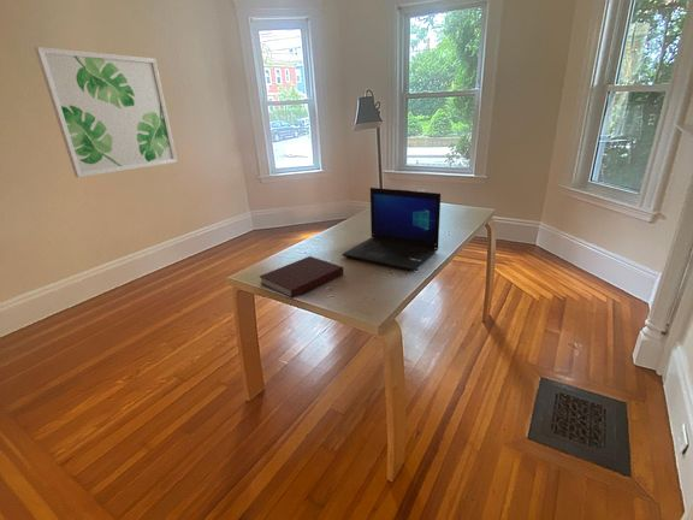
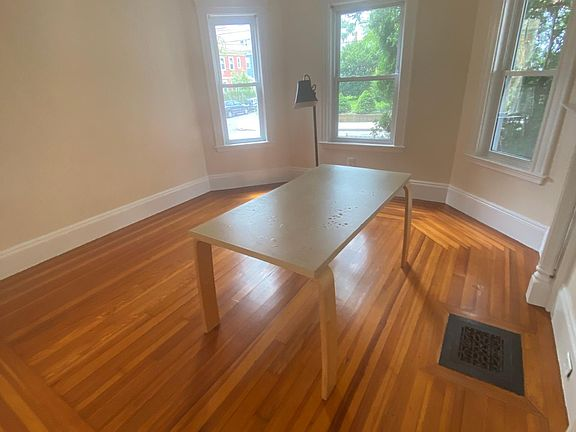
- wall art [34,46,179,178]
- laptop [340,187,442,272]
- notebook [257,255,344,300]
